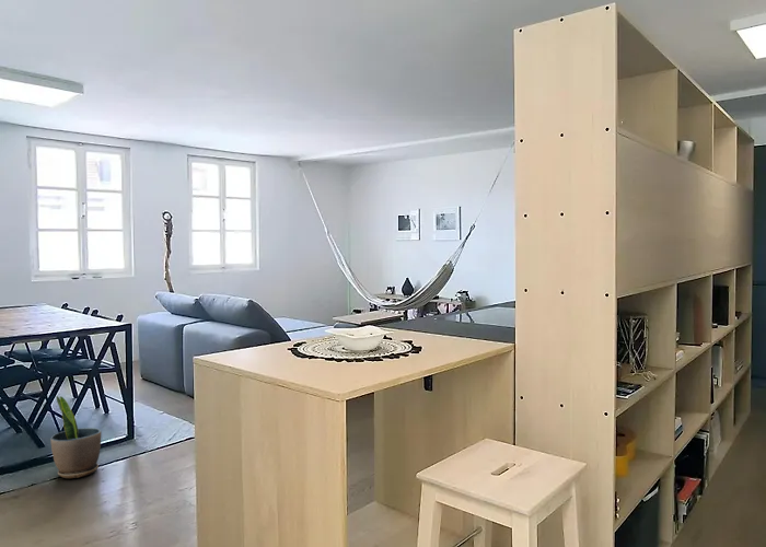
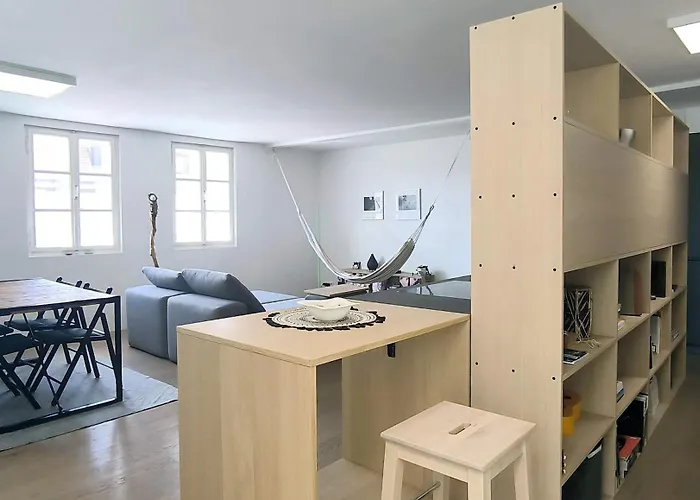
- potted plant [49,395,102,479]
